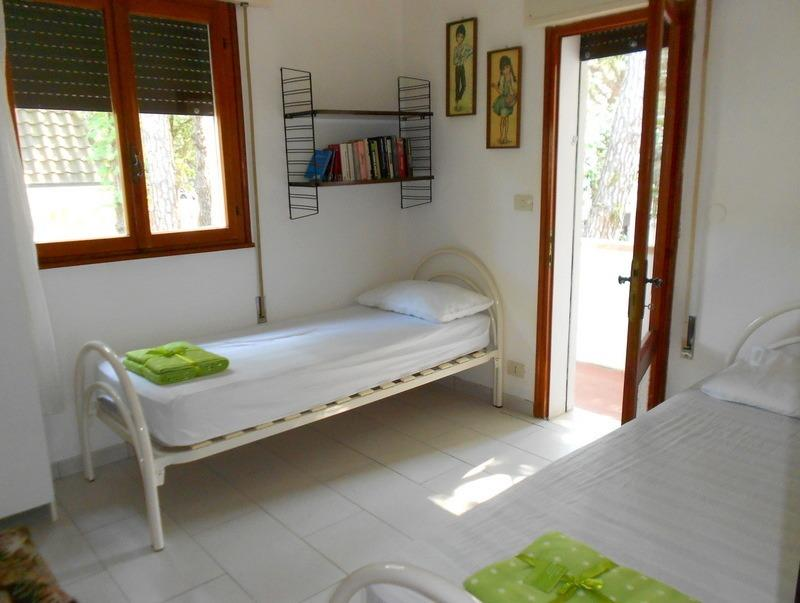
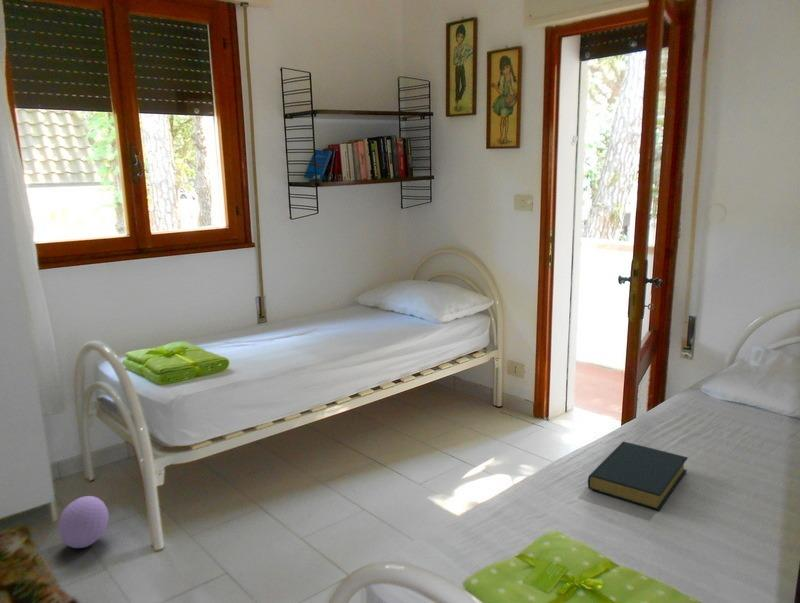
+ ball [57,495,110,549]
+ hardback book [587,440,689,511]
